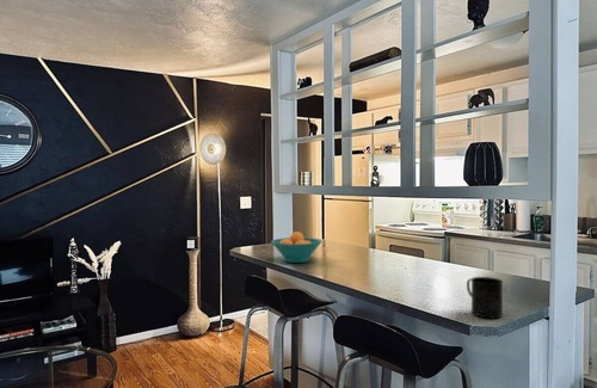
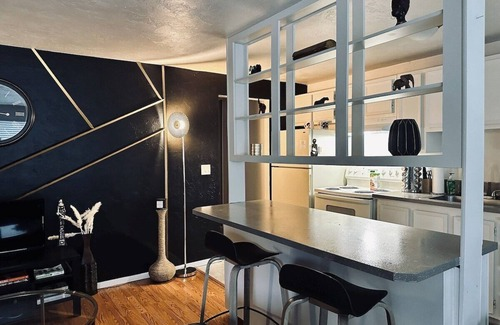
- fruit bowl [270,230,322,264]
- mug [466,276,504,320]
